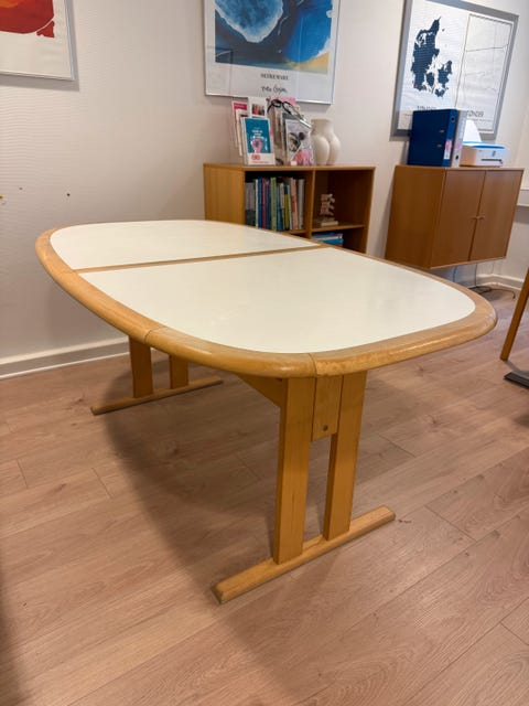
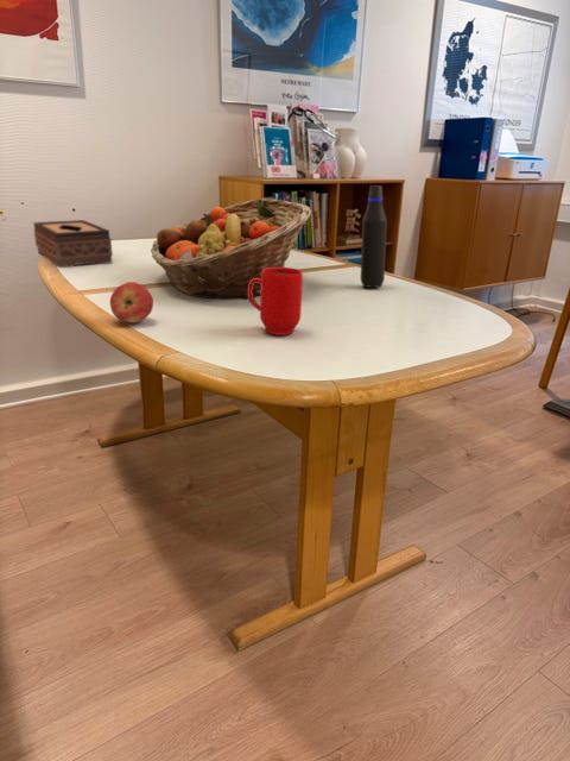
+ tissue box [32,219,114,269]
+ apple [109,281,154,323]
+ mug [248,266,304,337]
+ fruit basket [150,197,312,301]
+ water bottle [360,184,388,290]
